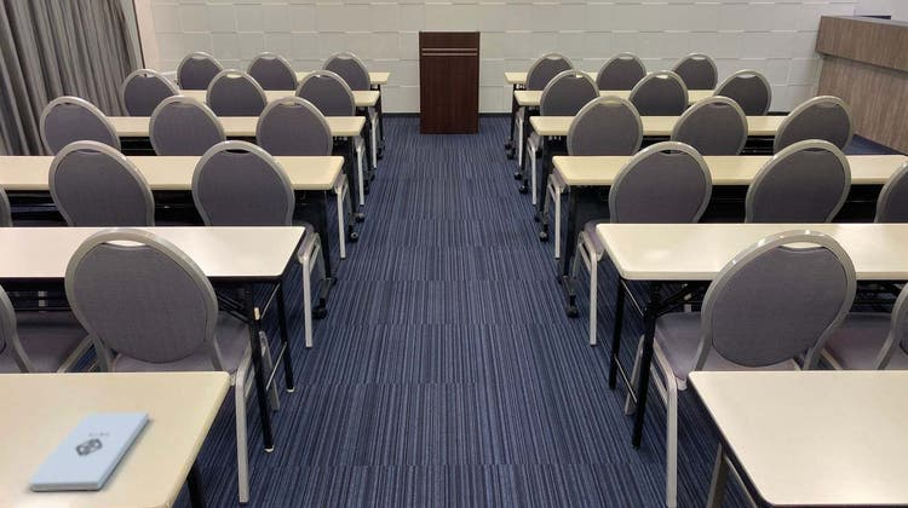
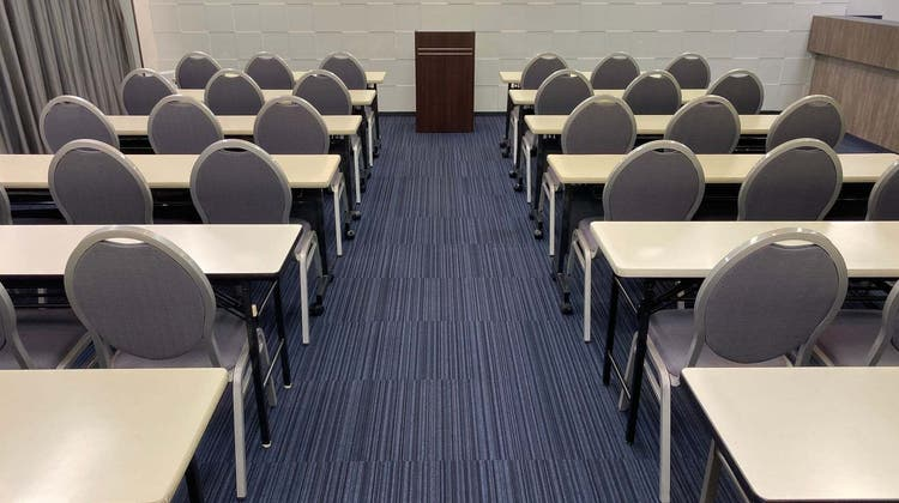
- notepad [28,411,150,492]
